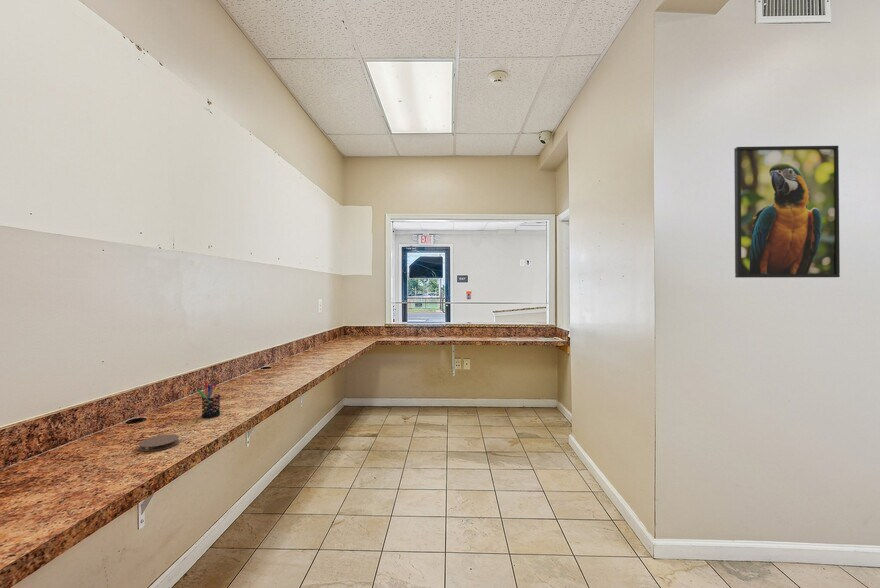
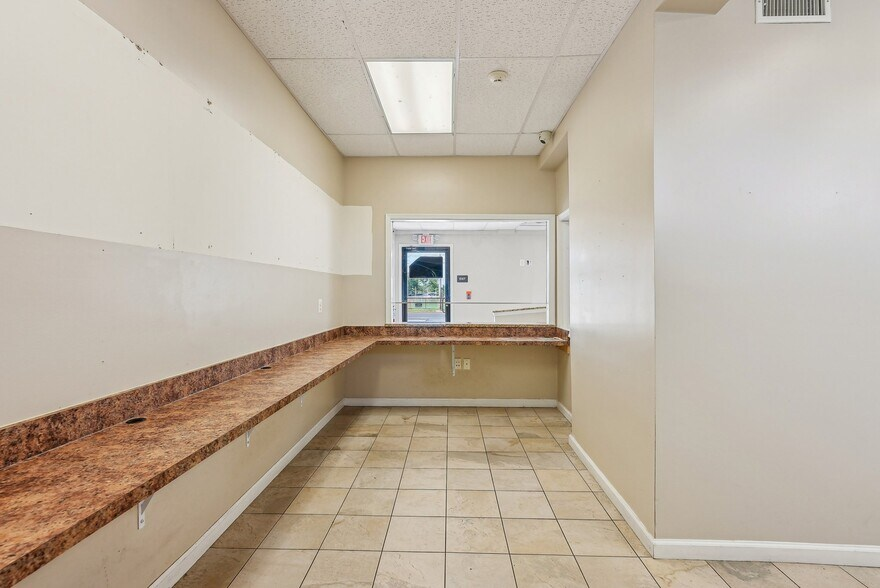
- coaster [138,433,180,452]
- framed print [733,145,841,279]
- pen holder [197,381,221,419]
